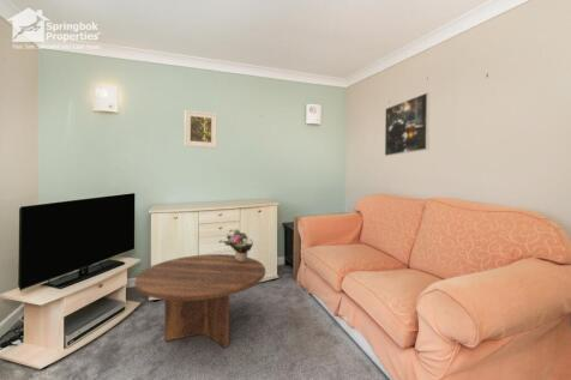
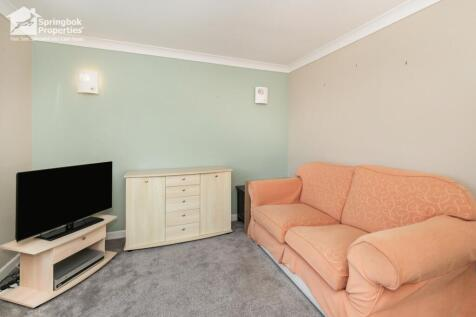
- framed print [384,91,431,157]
- coffee table [134,253,266,349]
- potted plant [222,228,254,261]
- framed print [184,109,218,150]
